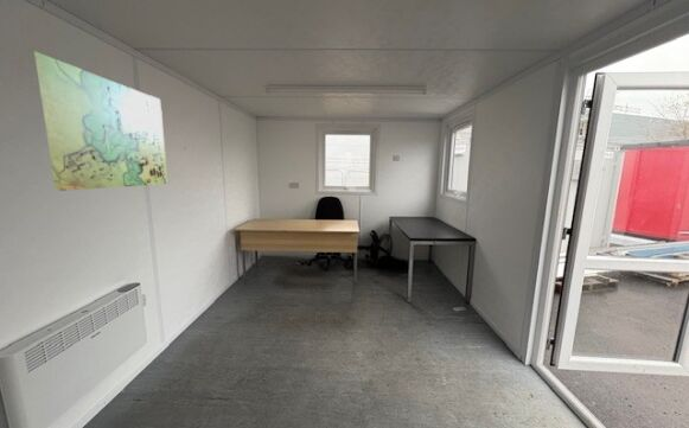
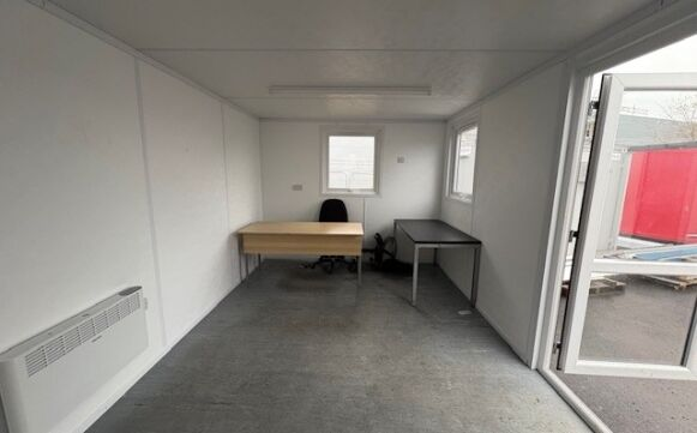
- map [33,50,168,192]
